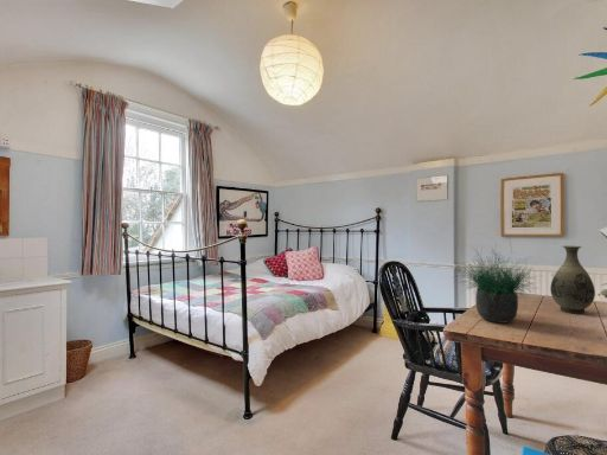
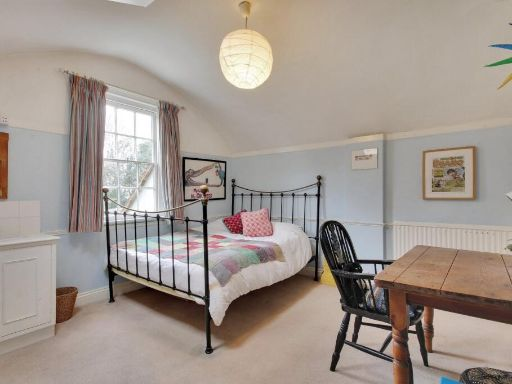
- vase [549,244,596,315]
- potted plant [453,237,544,325]
